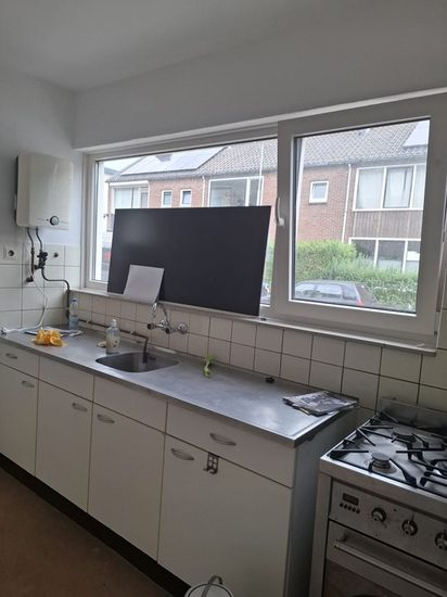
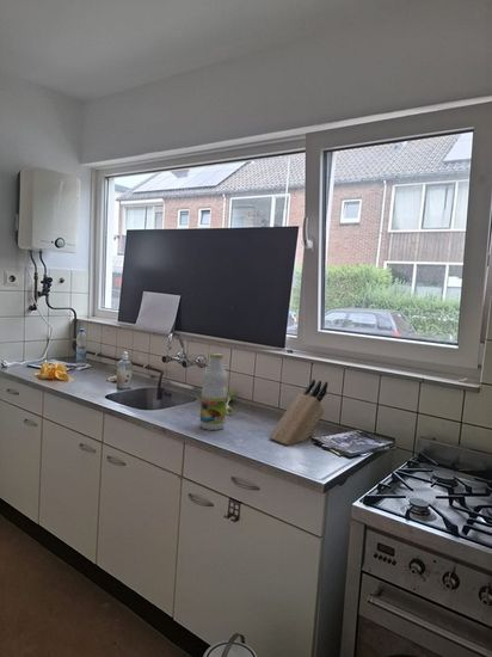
+ knife block [267,379,328,447]
+ bottle [198,352,228,431]
